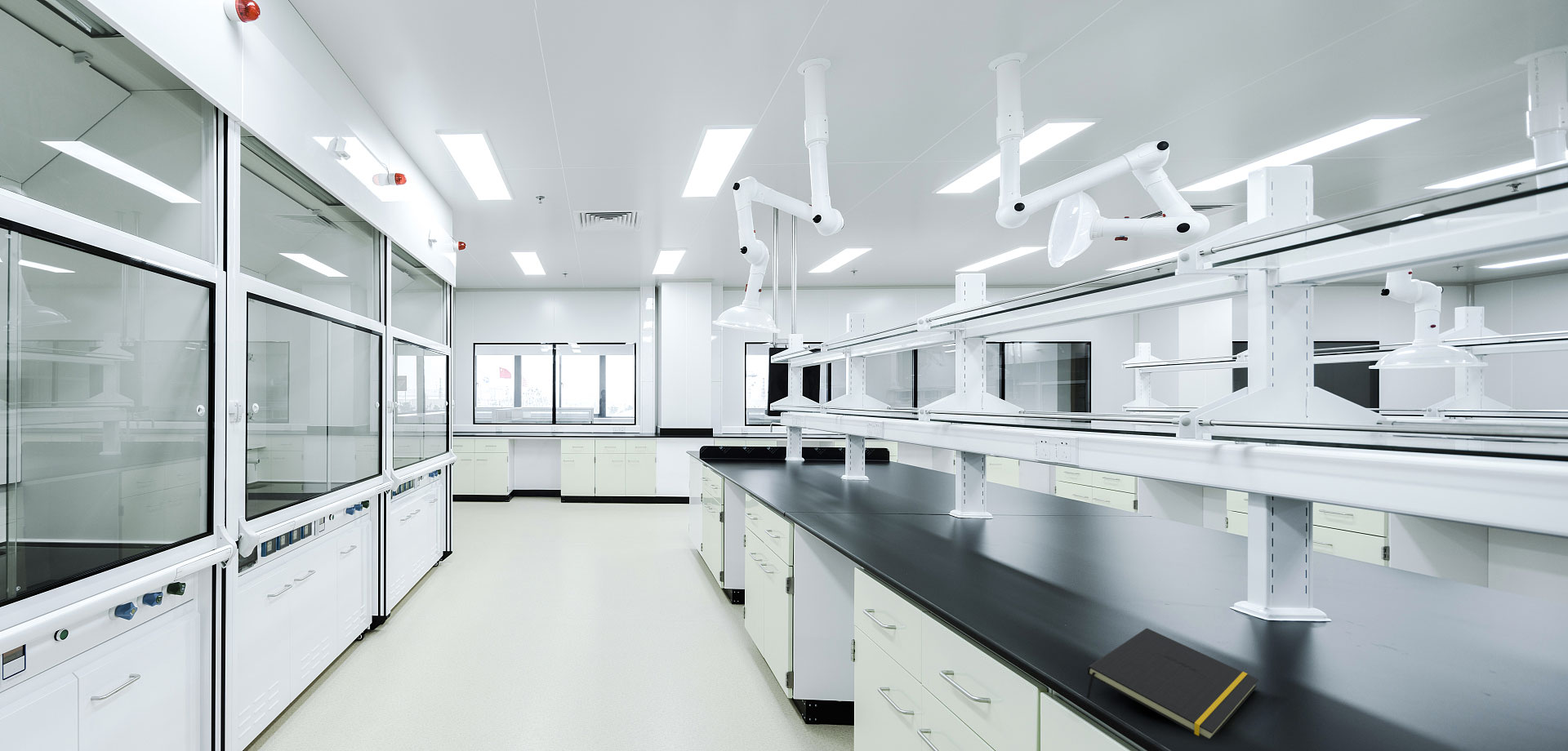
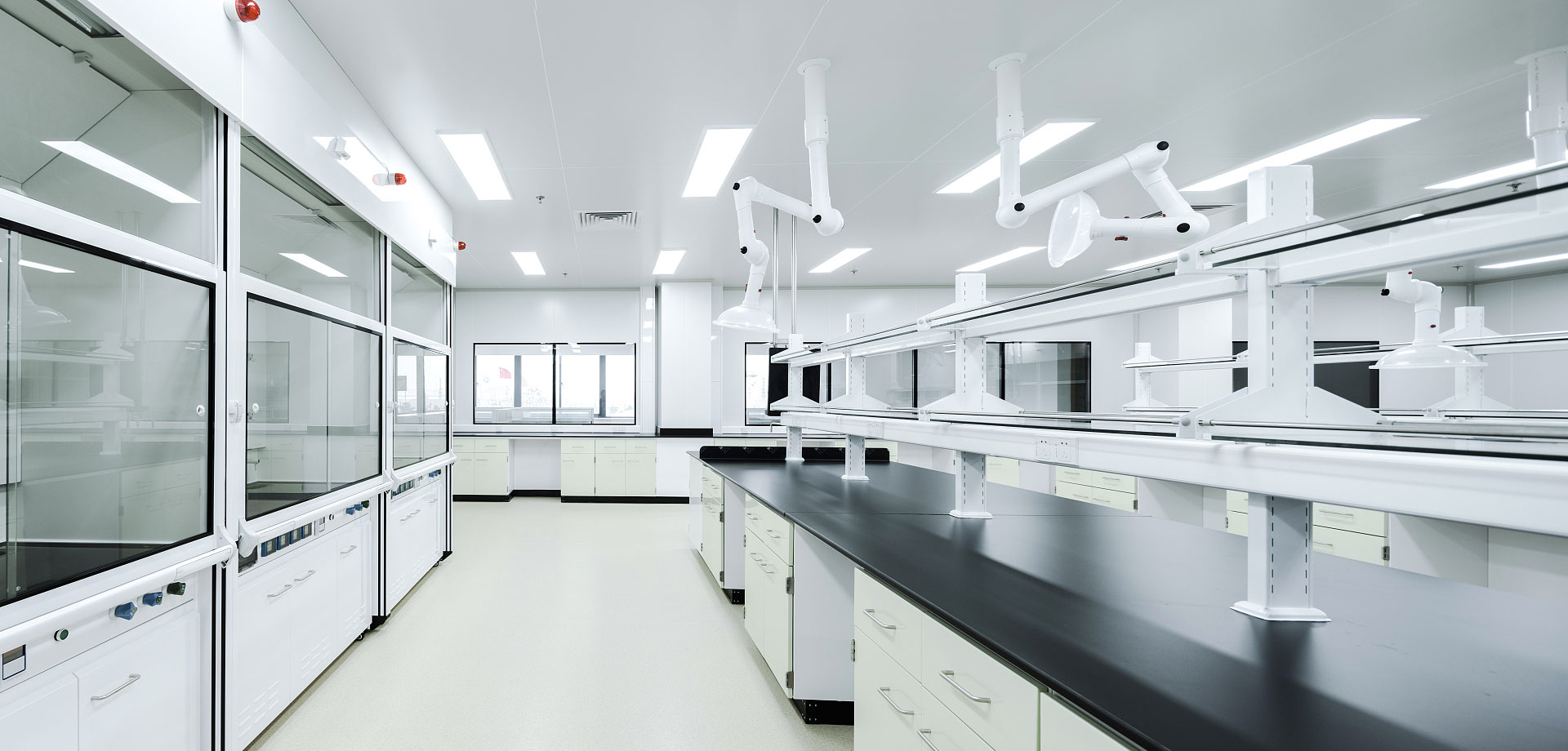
- notepad [1086,628,1259,740]
